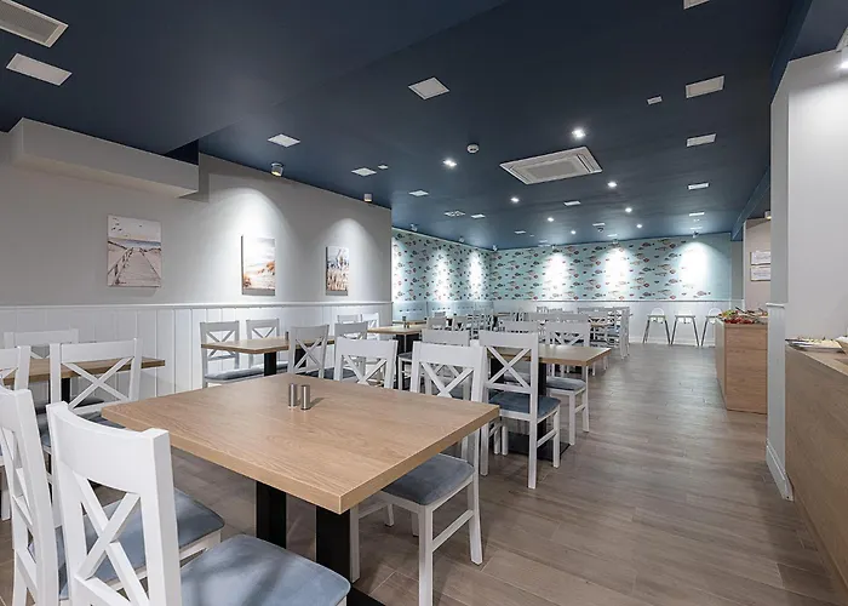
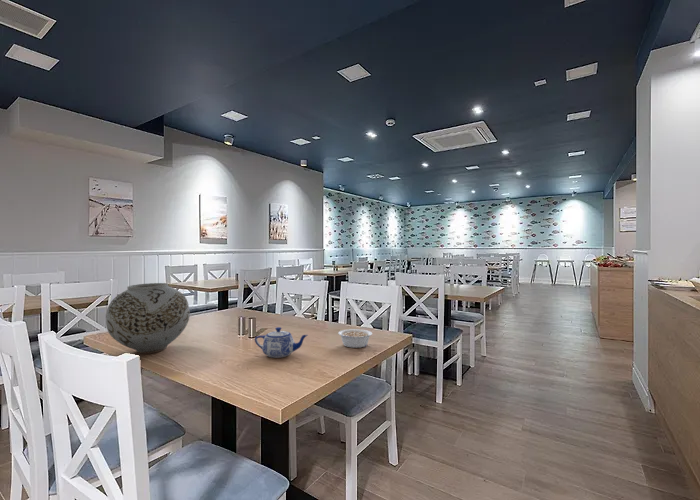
+ legume [337,328,373,349]
+ vase [105,282,191,355]
+ teapot [254,326,308,359]
